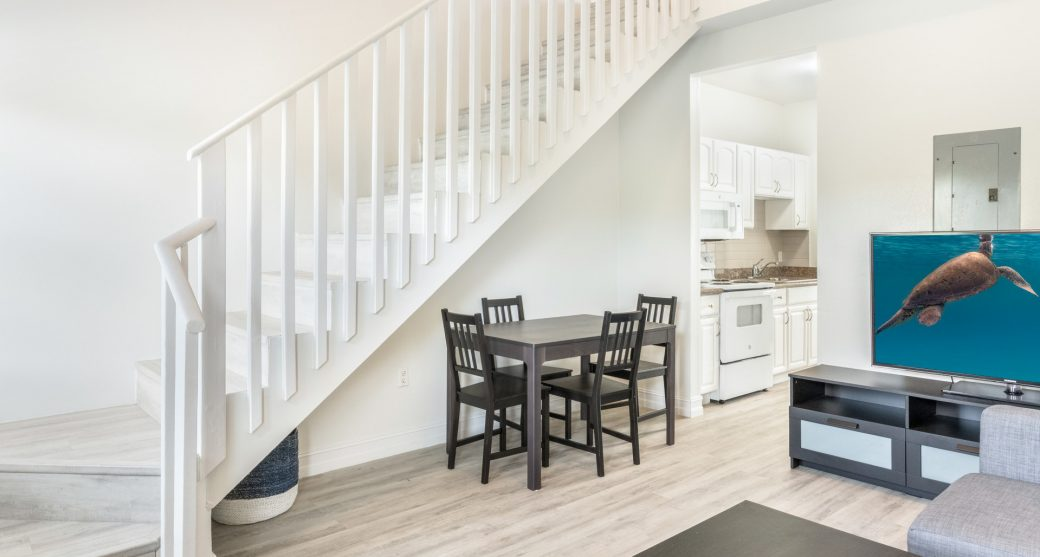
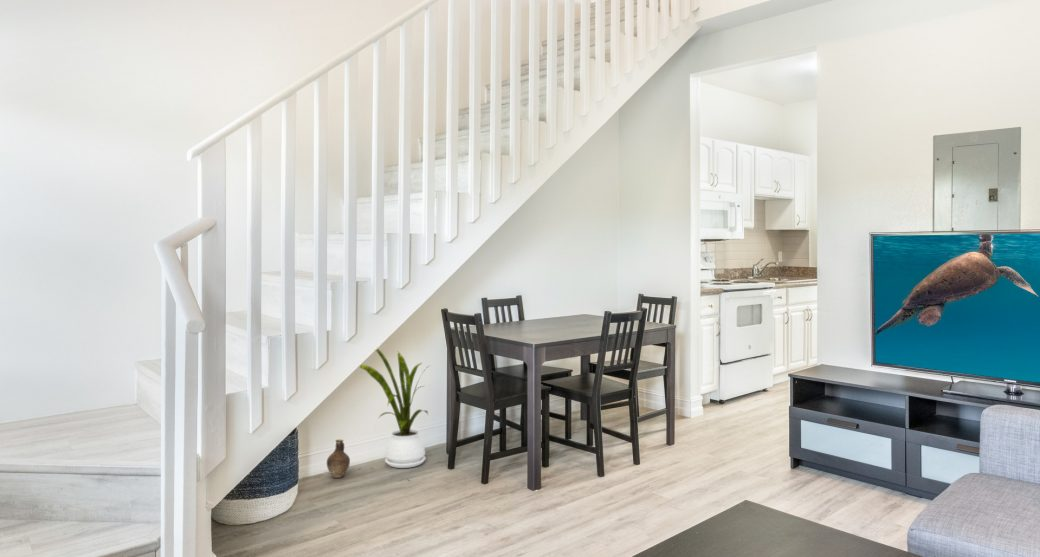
+ house plant [359,348,432,469]
+ ceramic jug [326,439,351,479]
